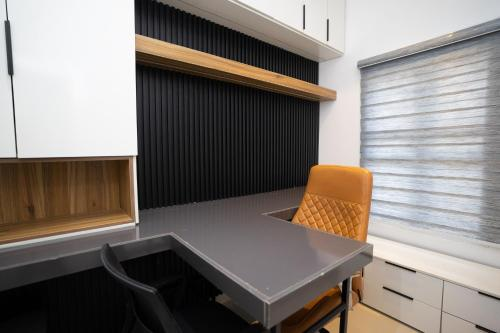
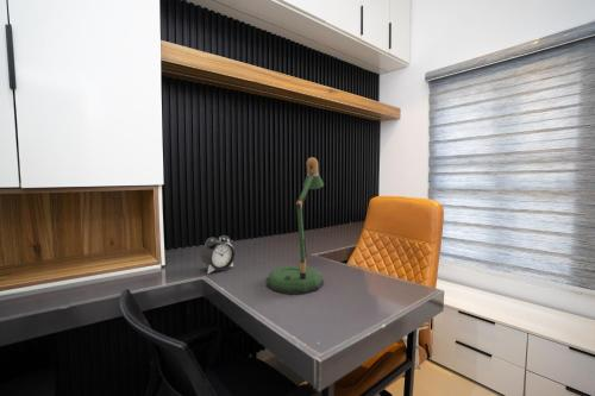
+ alarm clock [200,234,236,275]
+ desk lamp [265,156,325,295]
